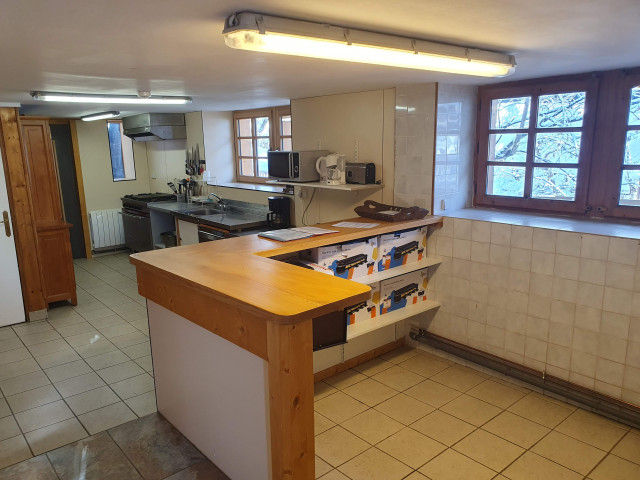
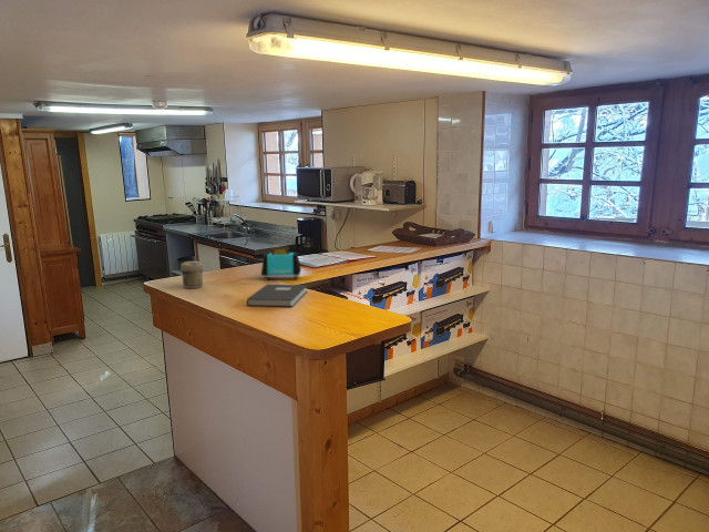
+ jar [179,260,204,289]
+ toaster [260,246,302,280]
+ book [246,284,308,308]
